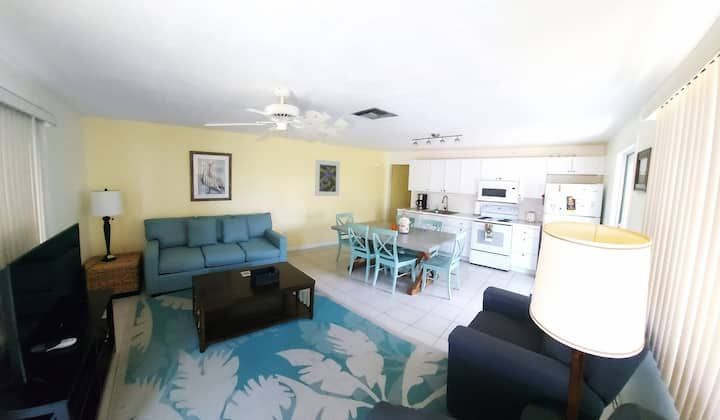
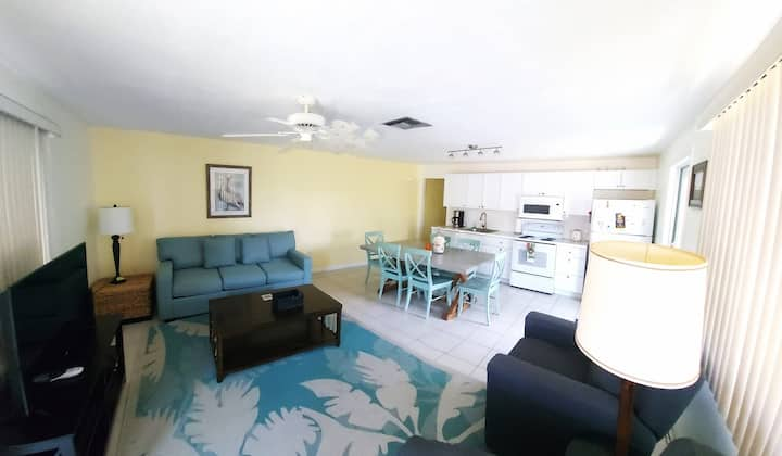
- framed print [314,159,341,197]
